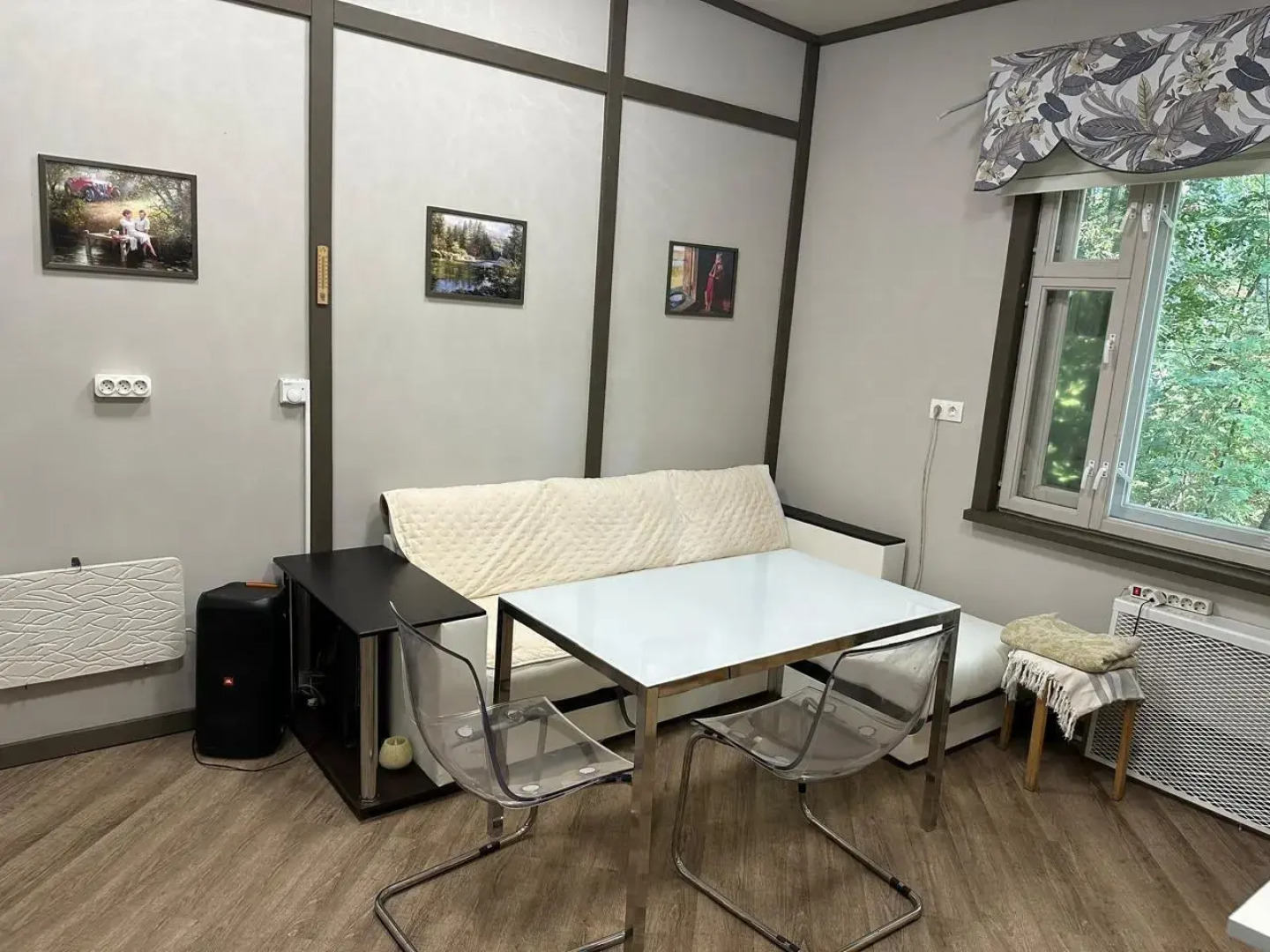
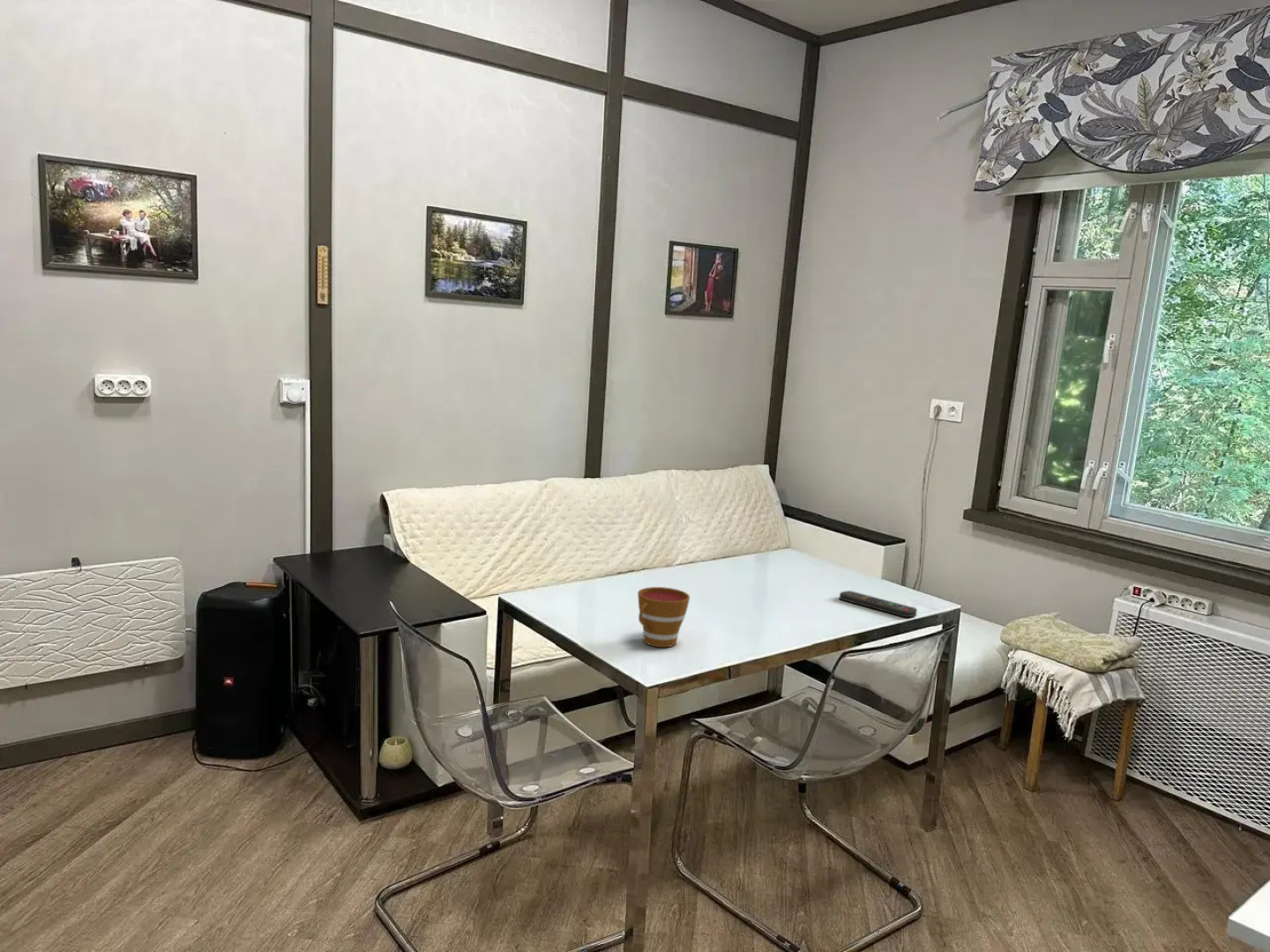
+ cup [637,586,691,648]
+ remote control [839,590,918,618]
